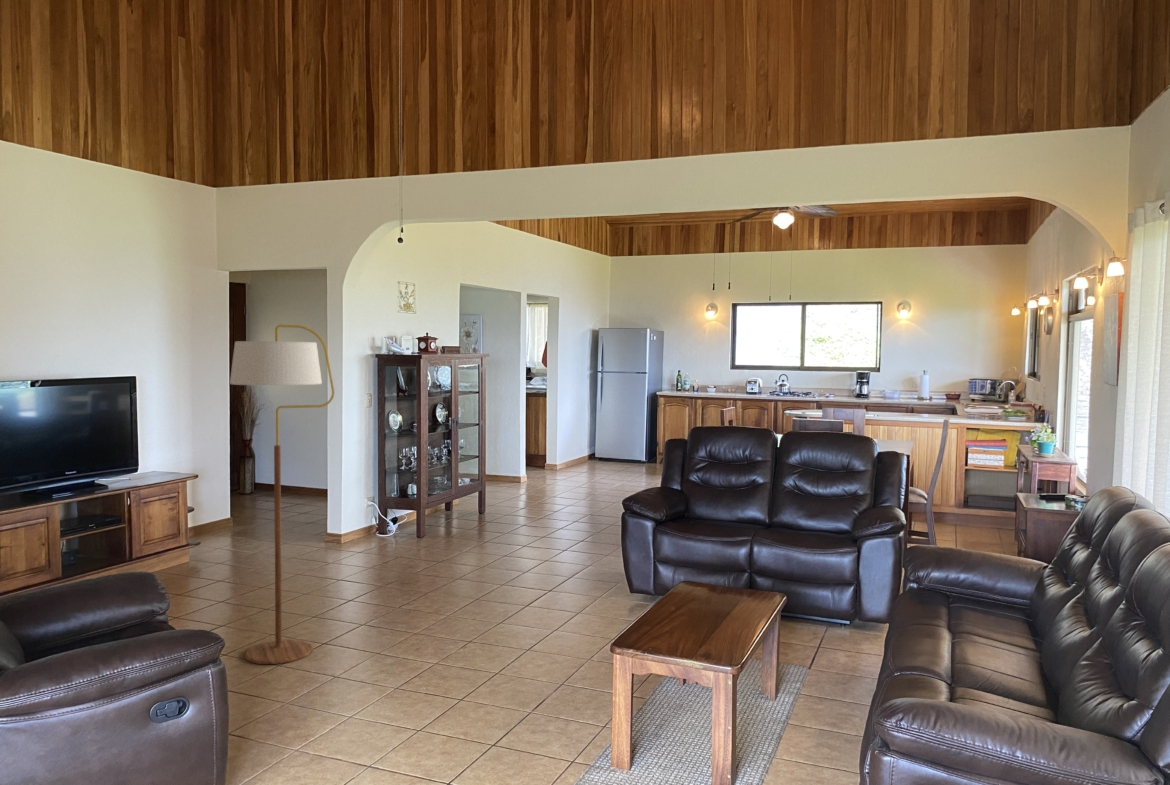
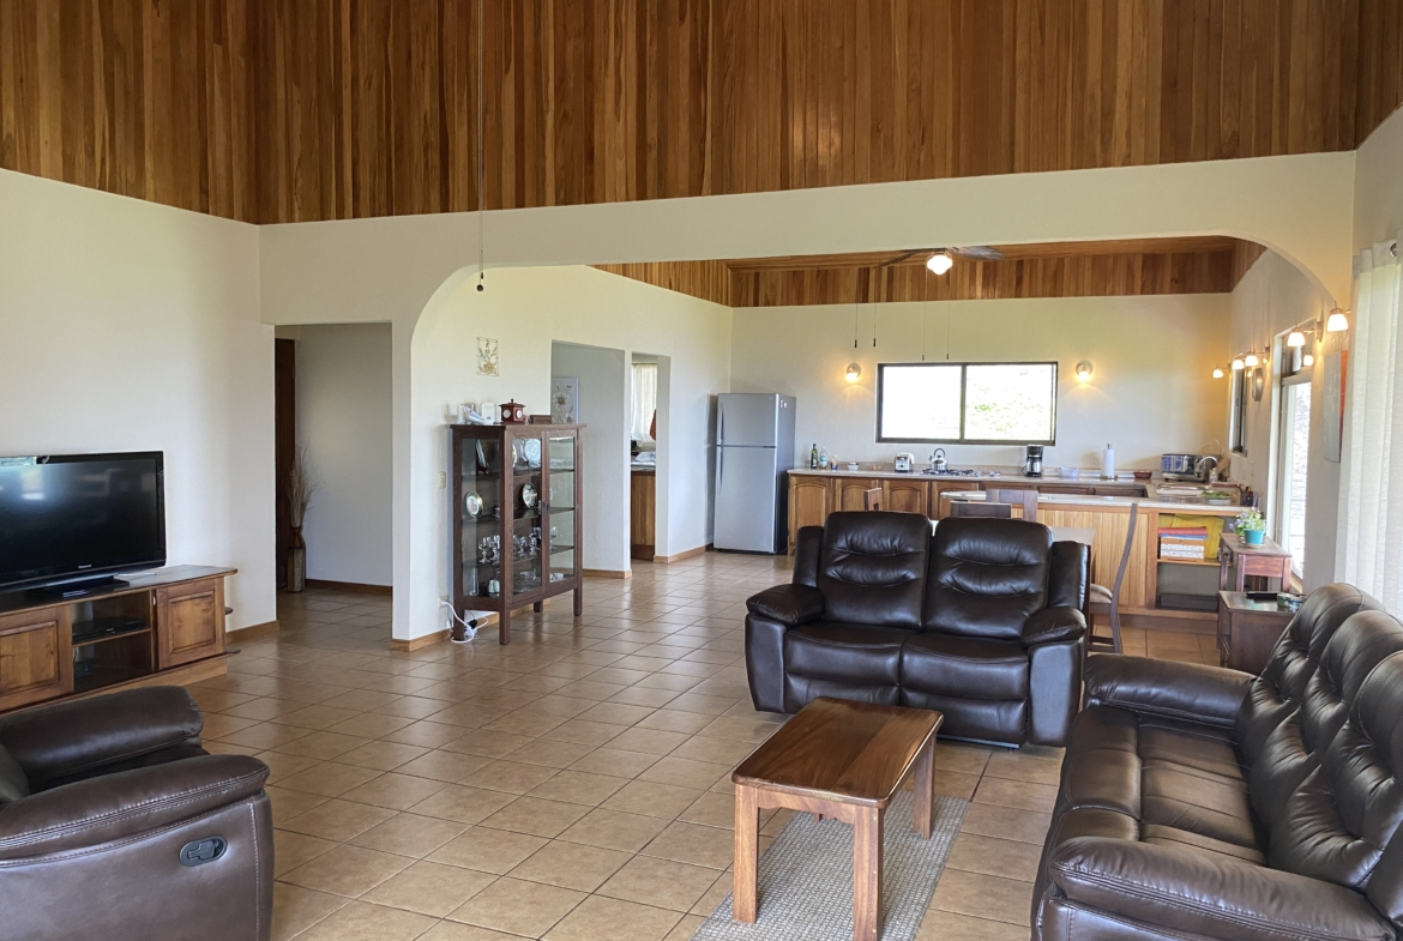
- floor lamp [229,324,335,665]
